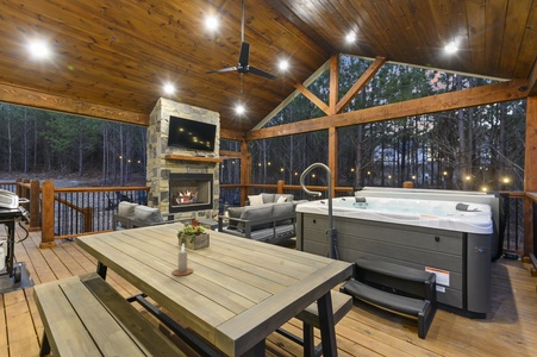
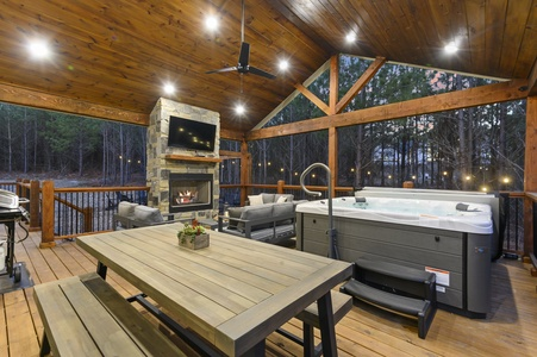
- candle [171,243,194,277]
